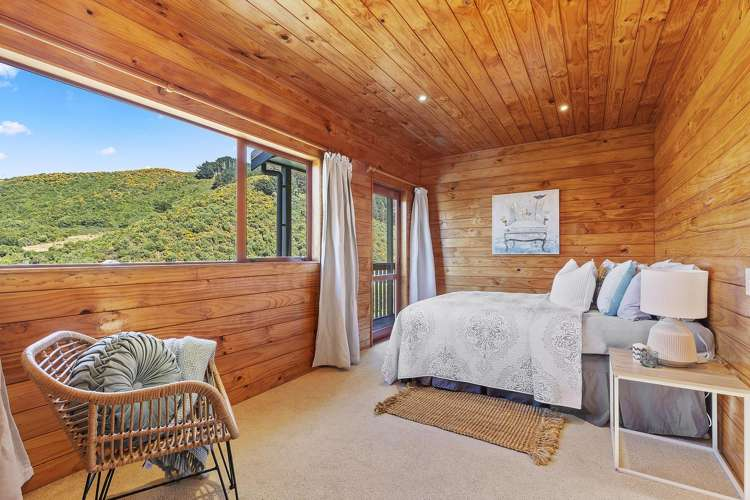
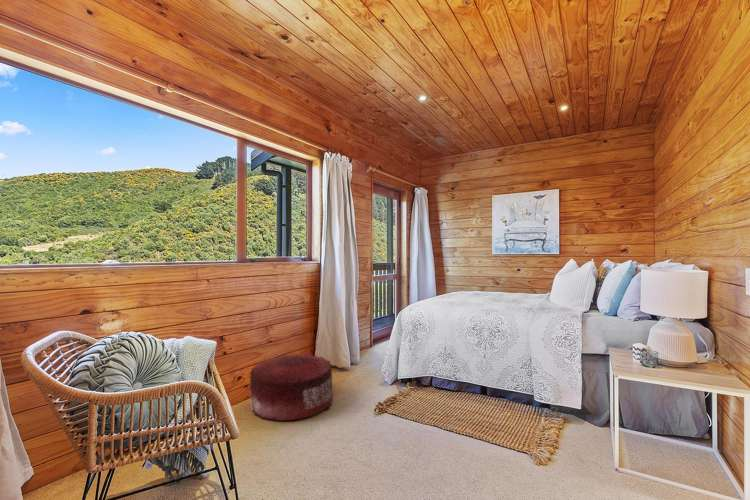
+ pouf [249,353,334,422]
